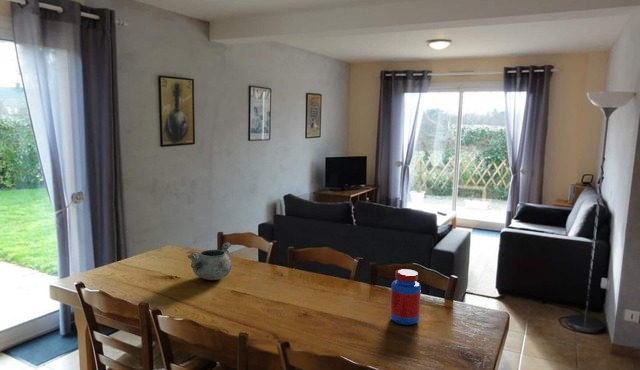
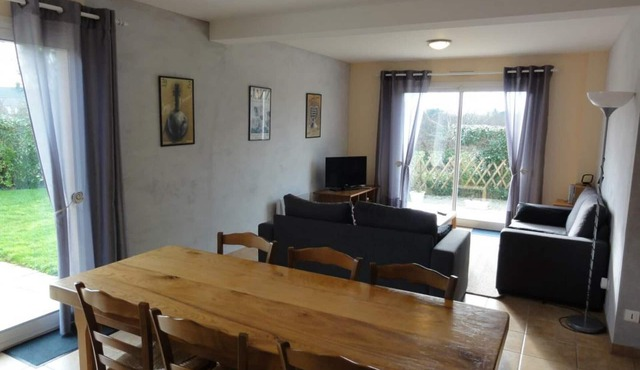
- jar [389,268,422,326]
- decorative bowl [187,241,232,281]
